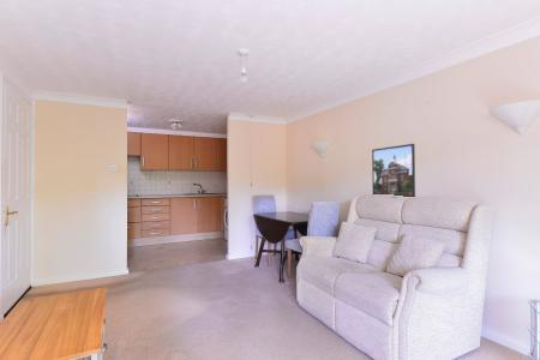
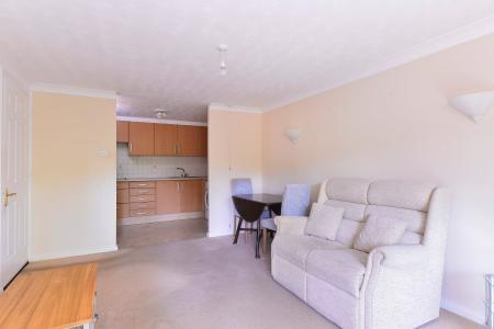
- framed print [371,143,416,198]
